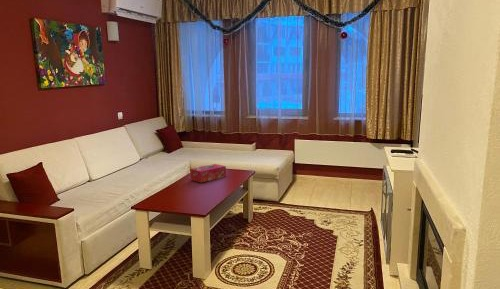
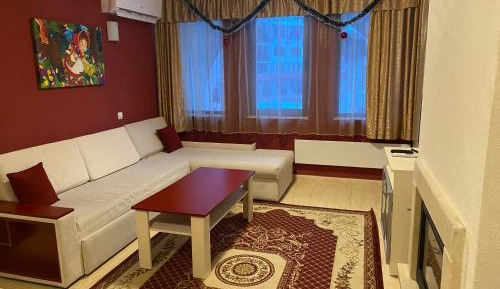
- tissue box [189,163,227,184]
